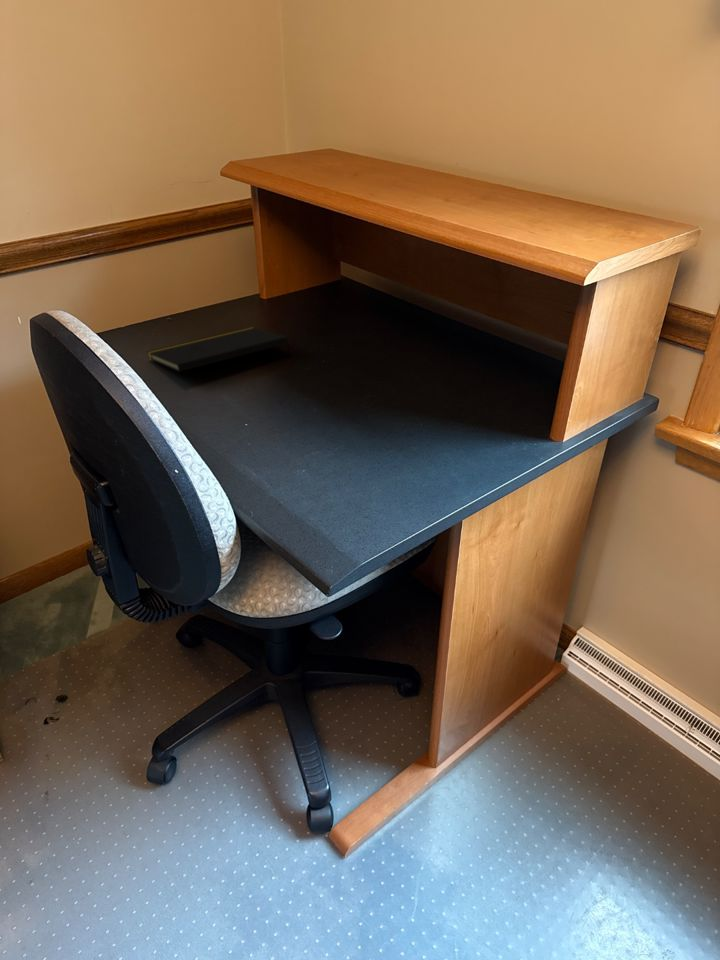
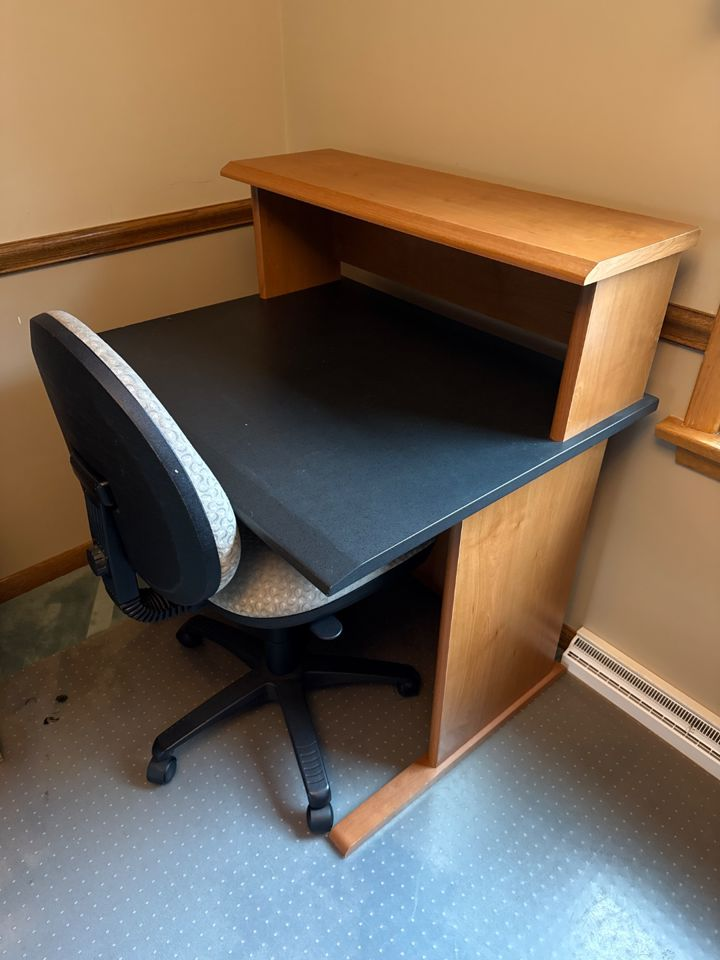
- notepad [145,326,292,373]
